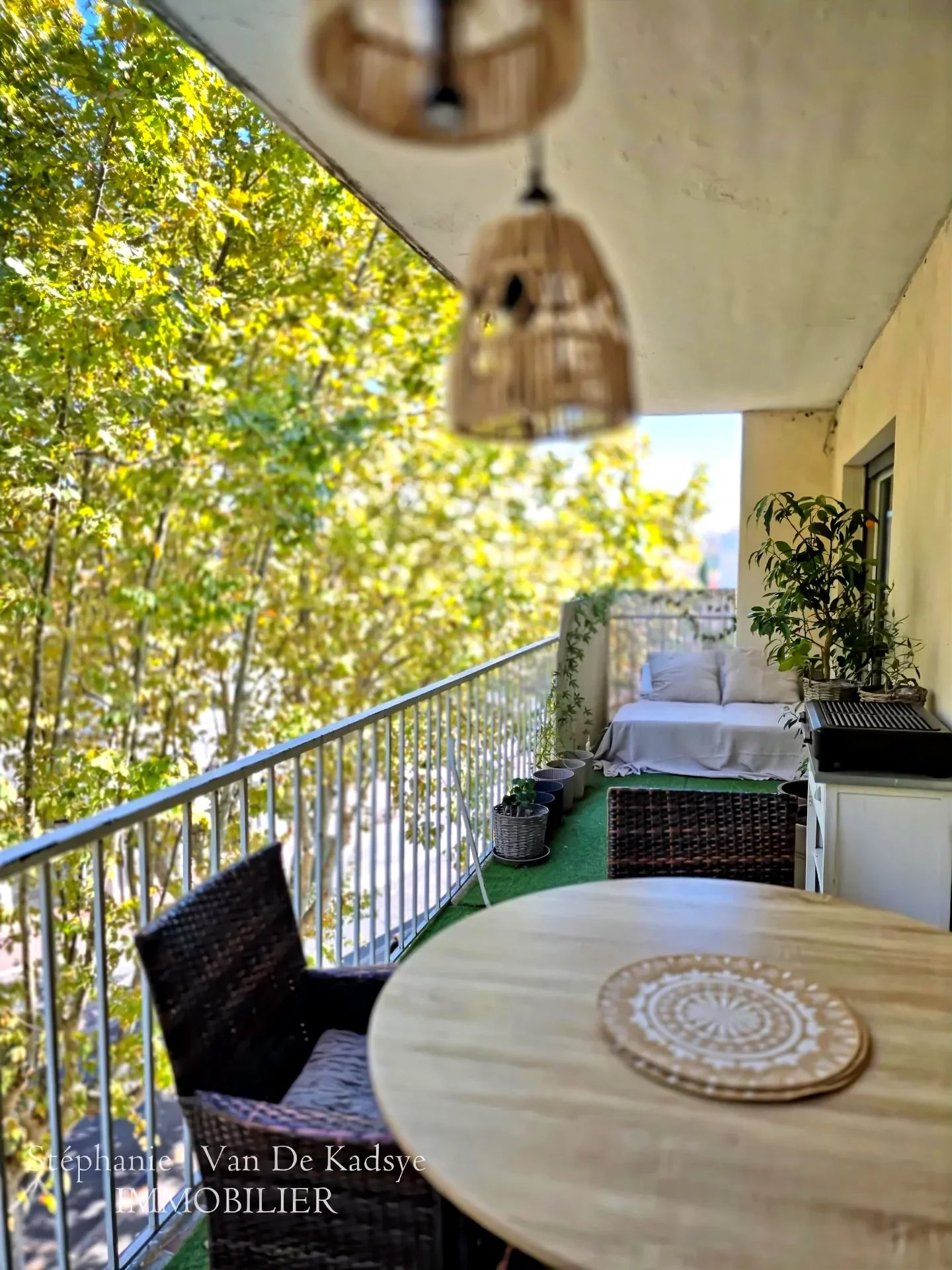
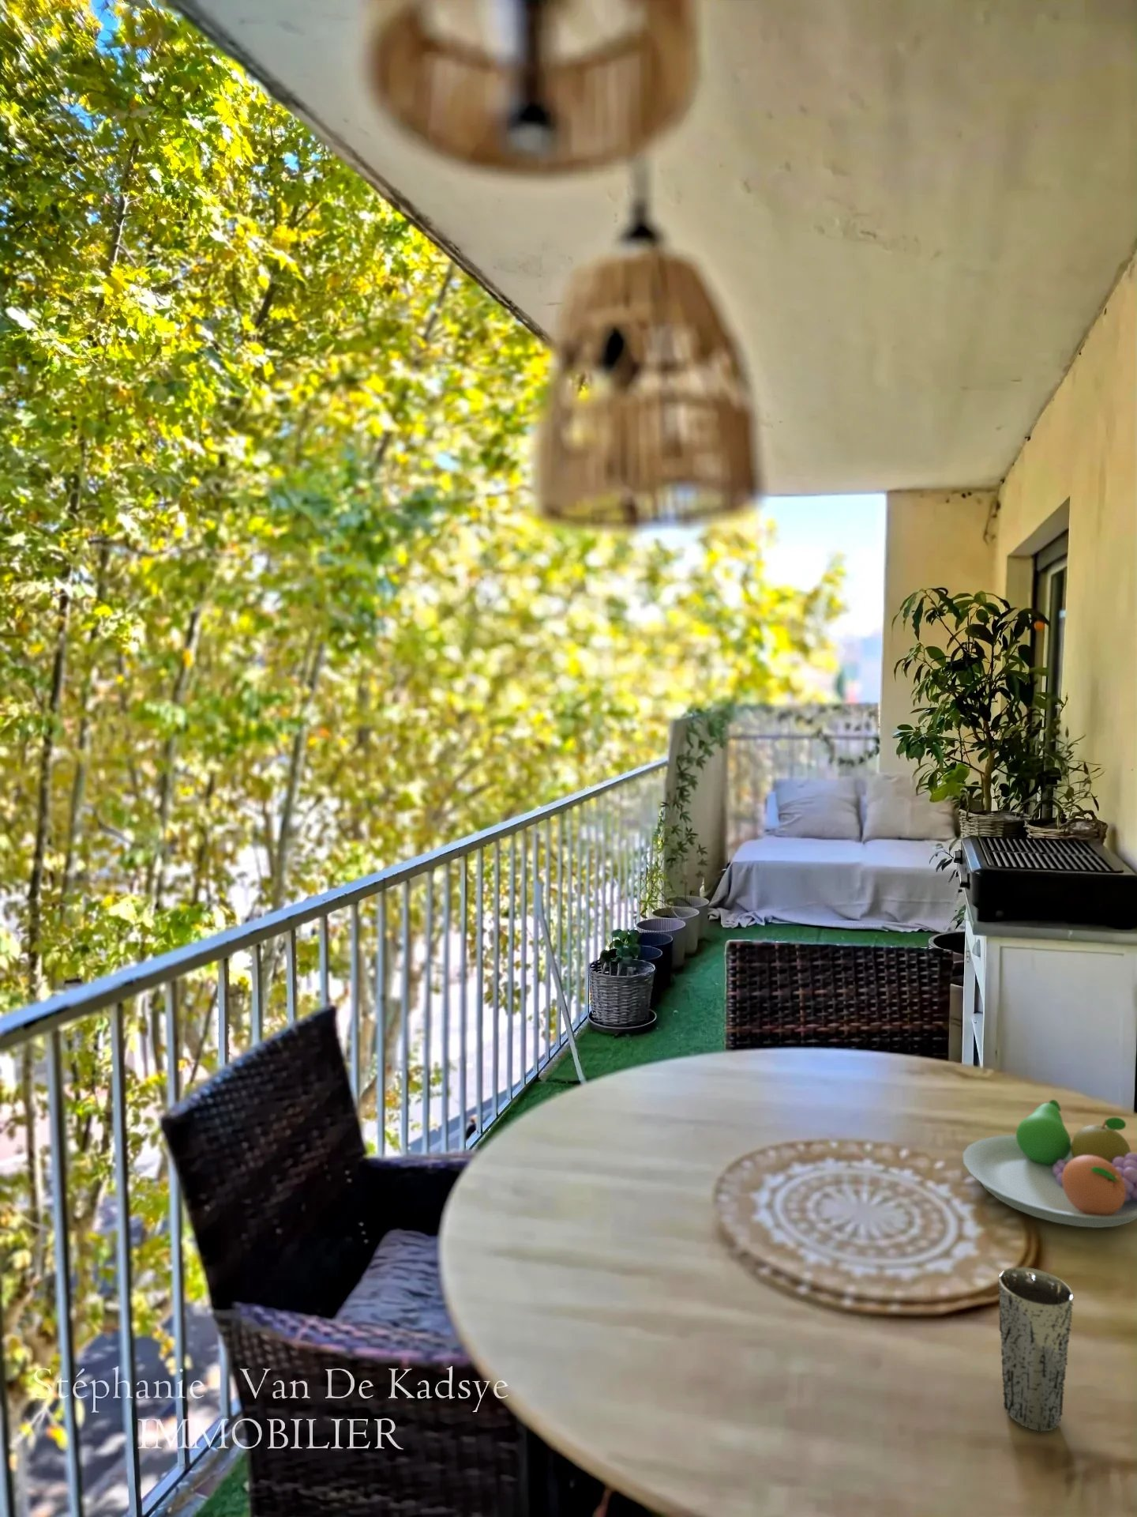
+ fruit bowl [963,1099,1137,1229]
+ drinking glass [997,1266,1075,1432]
